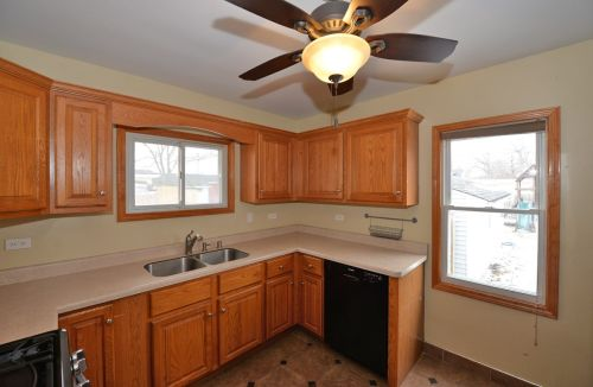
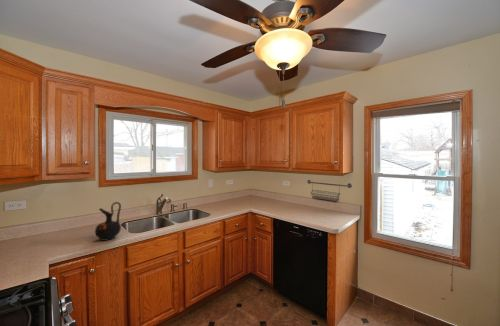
+ ceramic jug [94,201,122,242]
